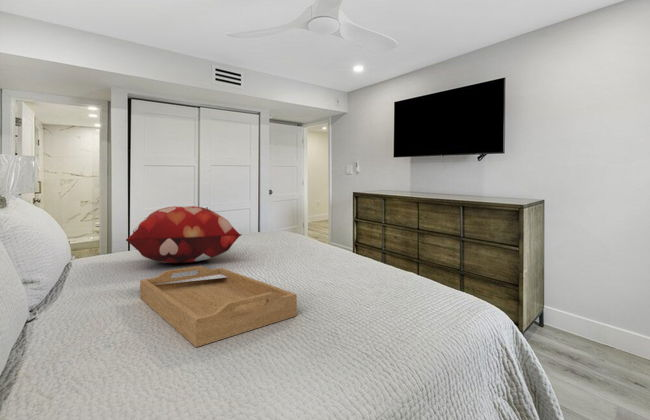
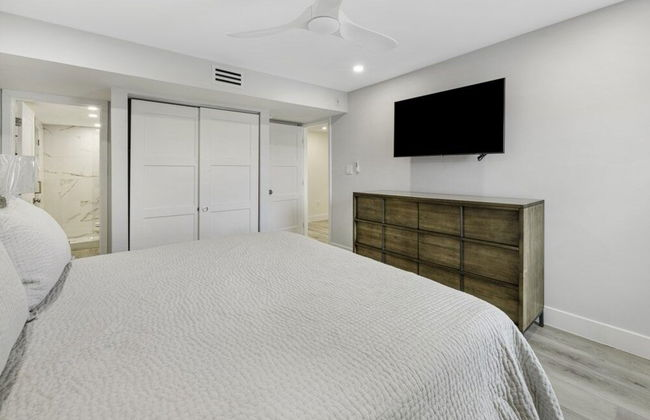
- decorative pillow [125,205,242,264]
- serving tray [139,265,298,348]
